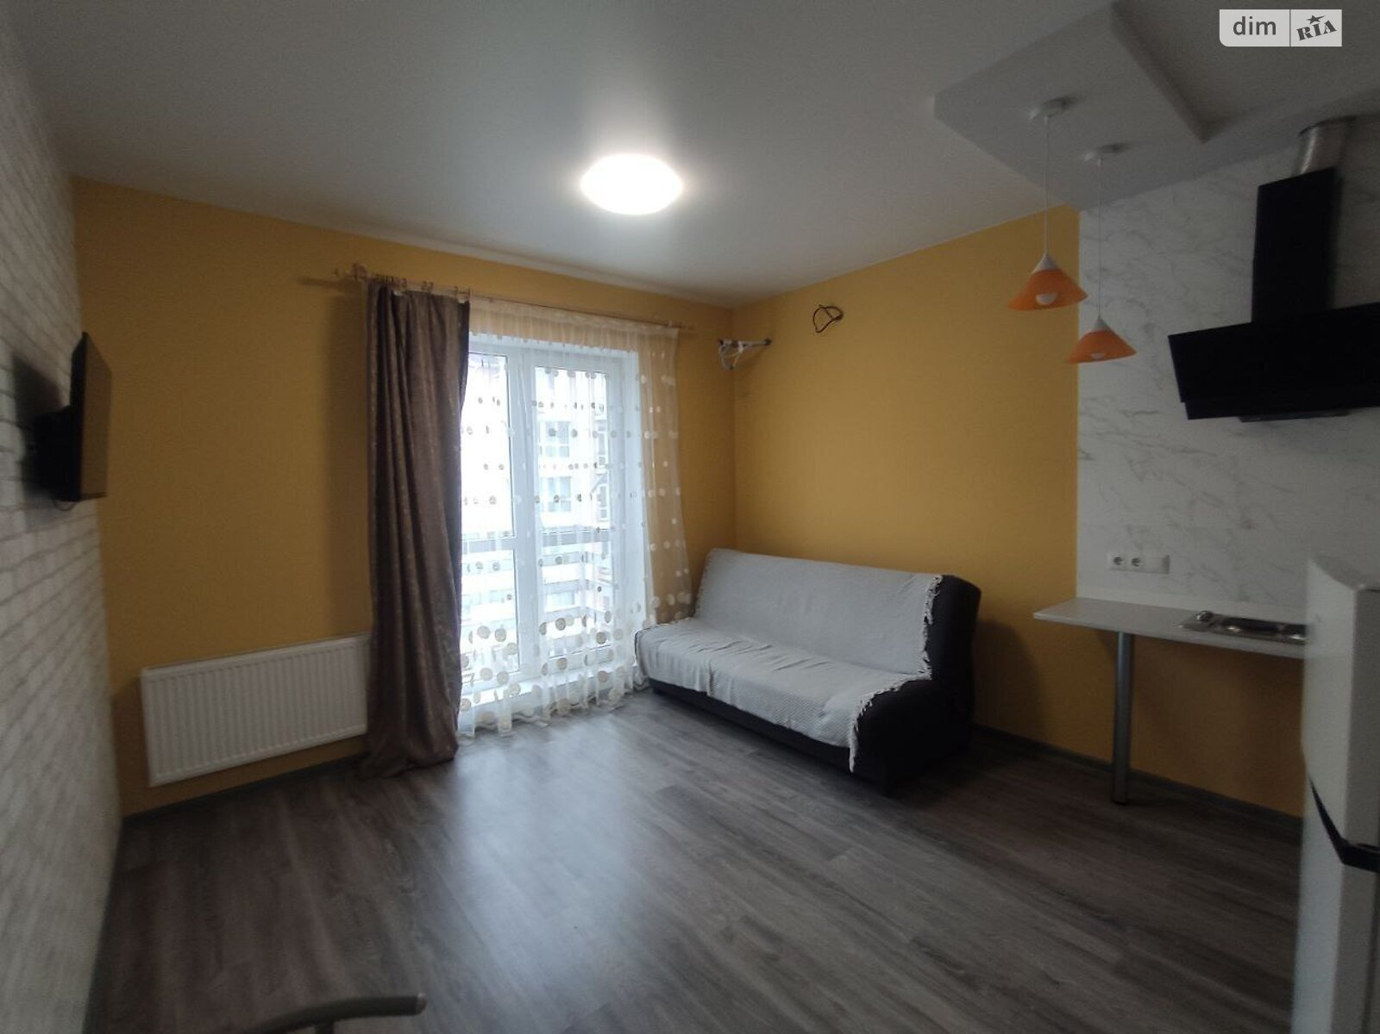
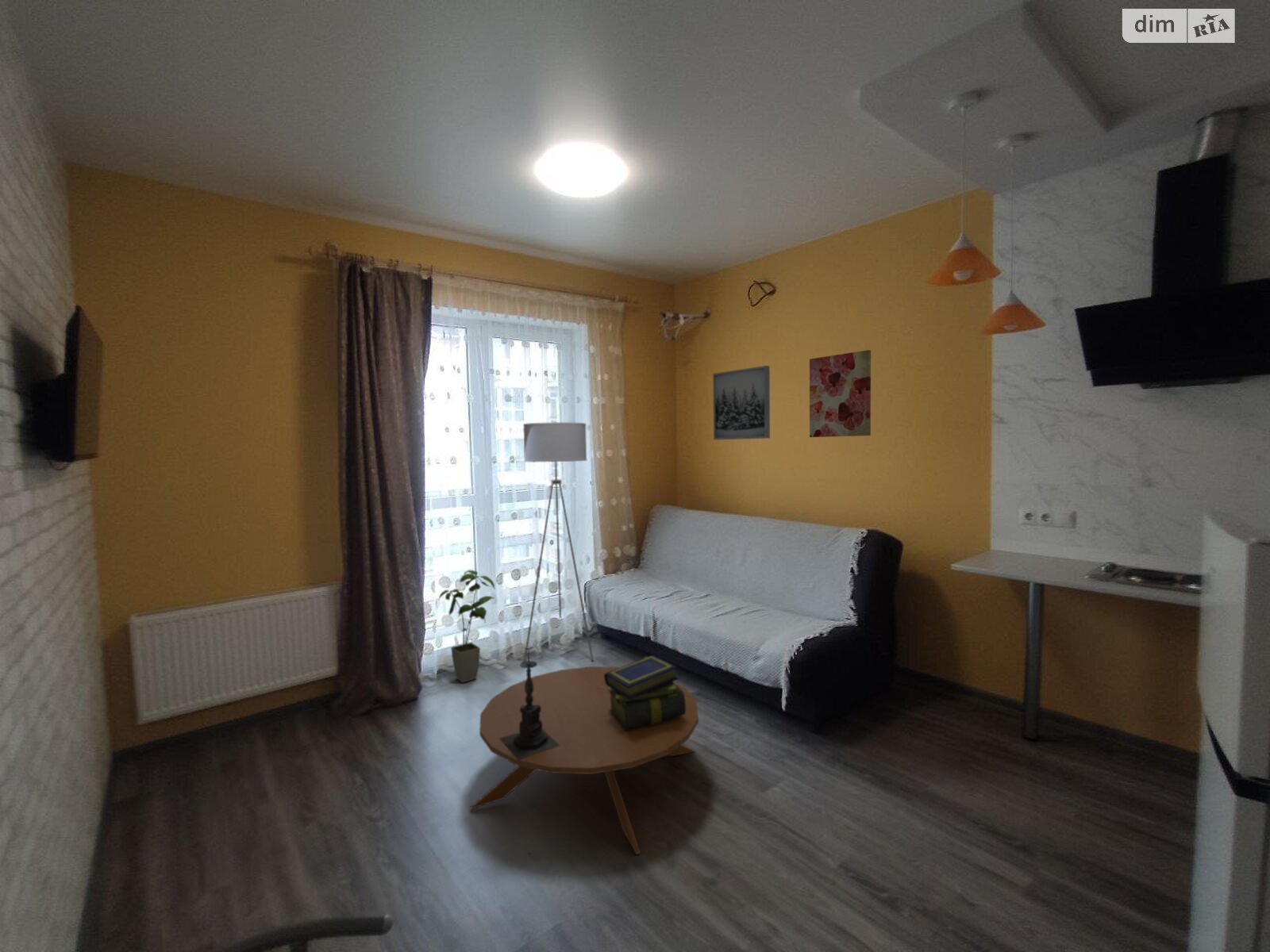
+ stack of books [604,655,686,731]
+ lamp [522,421,595,662]
+ candle holder [501,649,560,759]
+ wall art [712,365,771,440]
+ coffee table [469,666,699,855]
+ house plant [438,570,496,684]
+ wall art [809,349,872,438]
